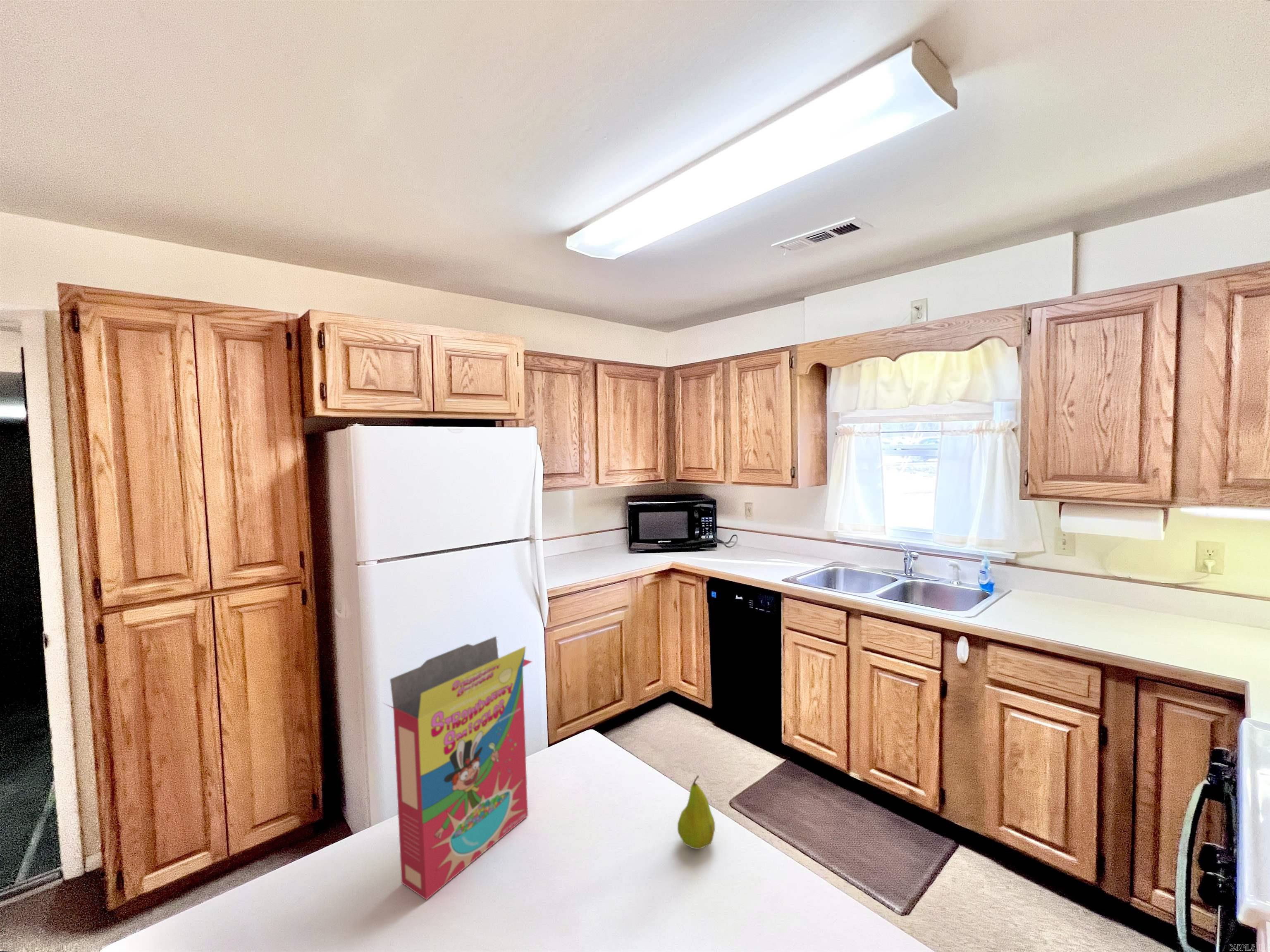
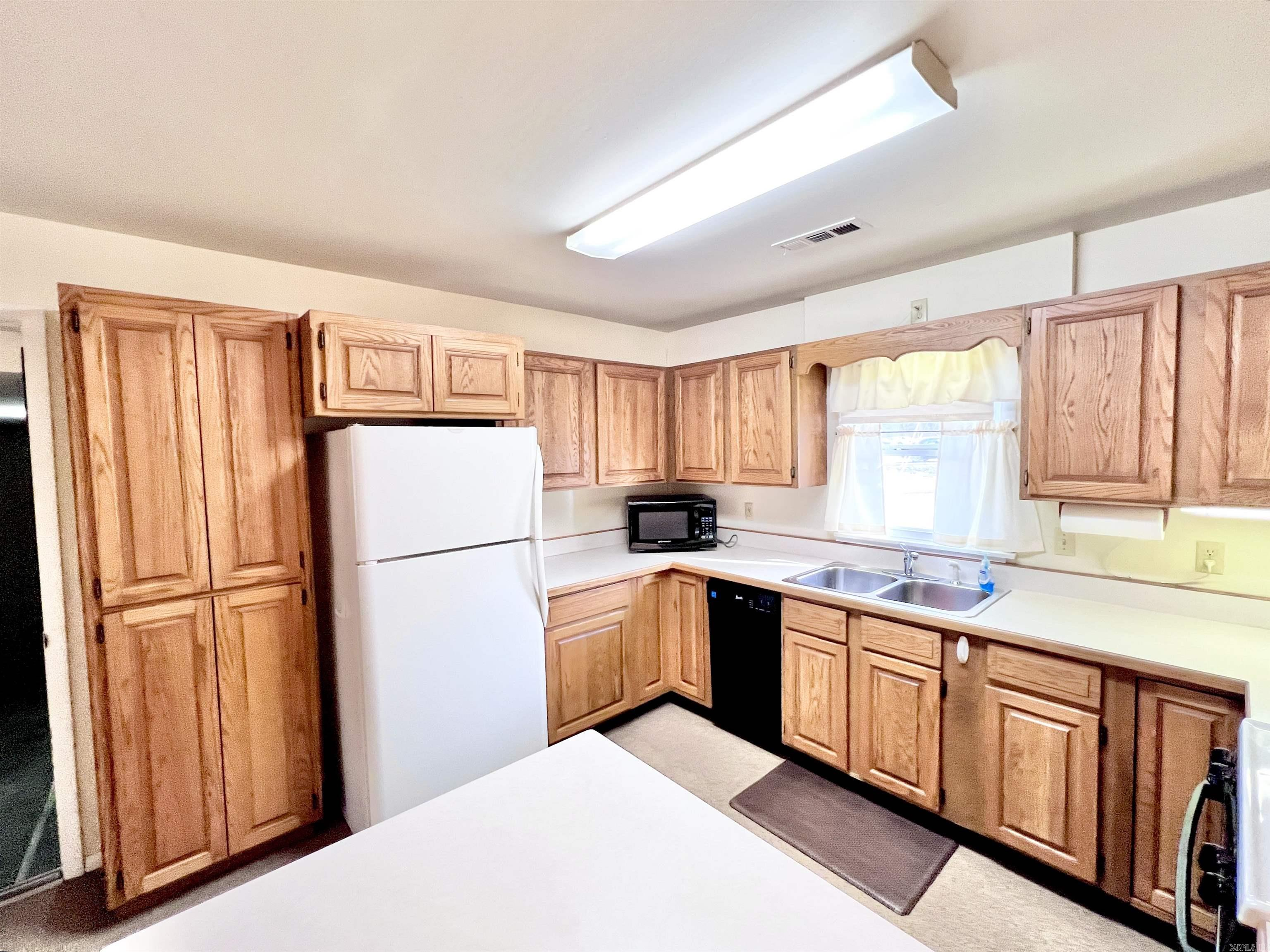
- fruit [677,775,716,849]
- cereal box [382,636,533,900]
